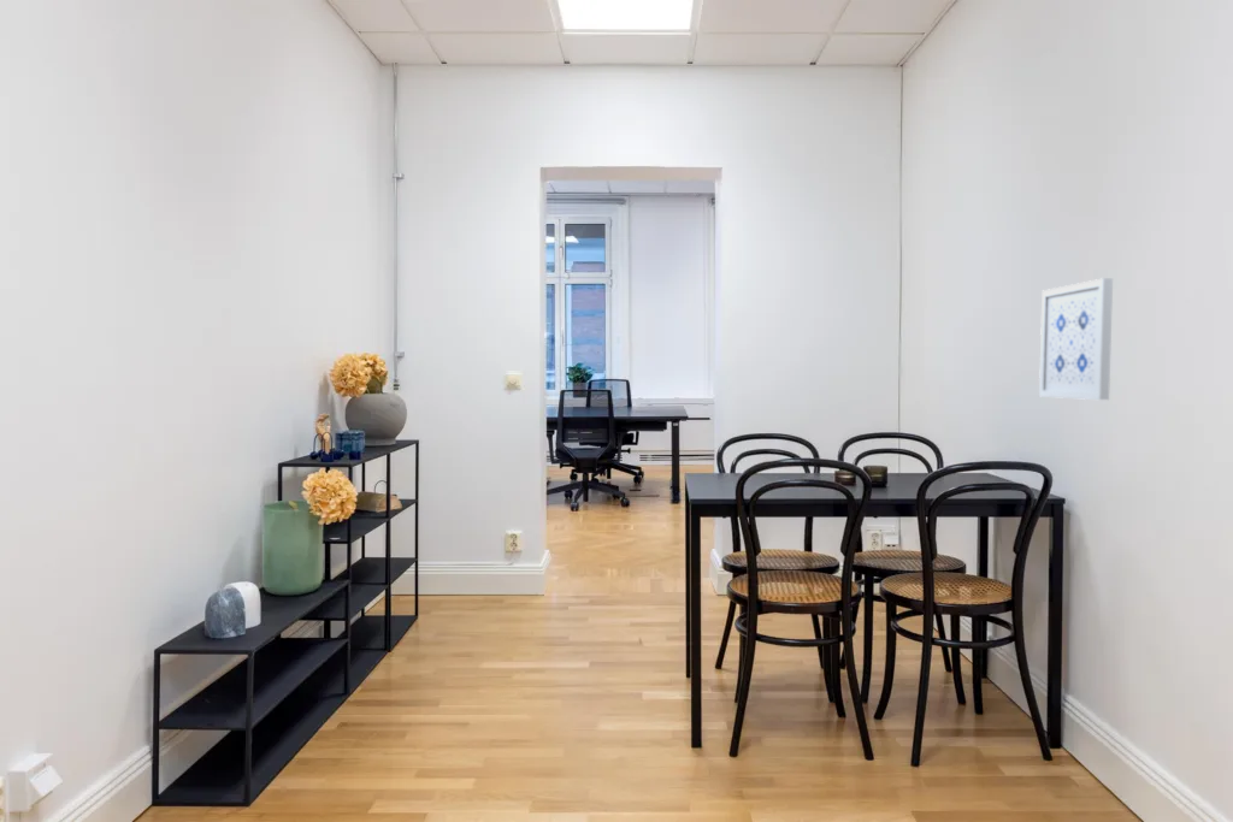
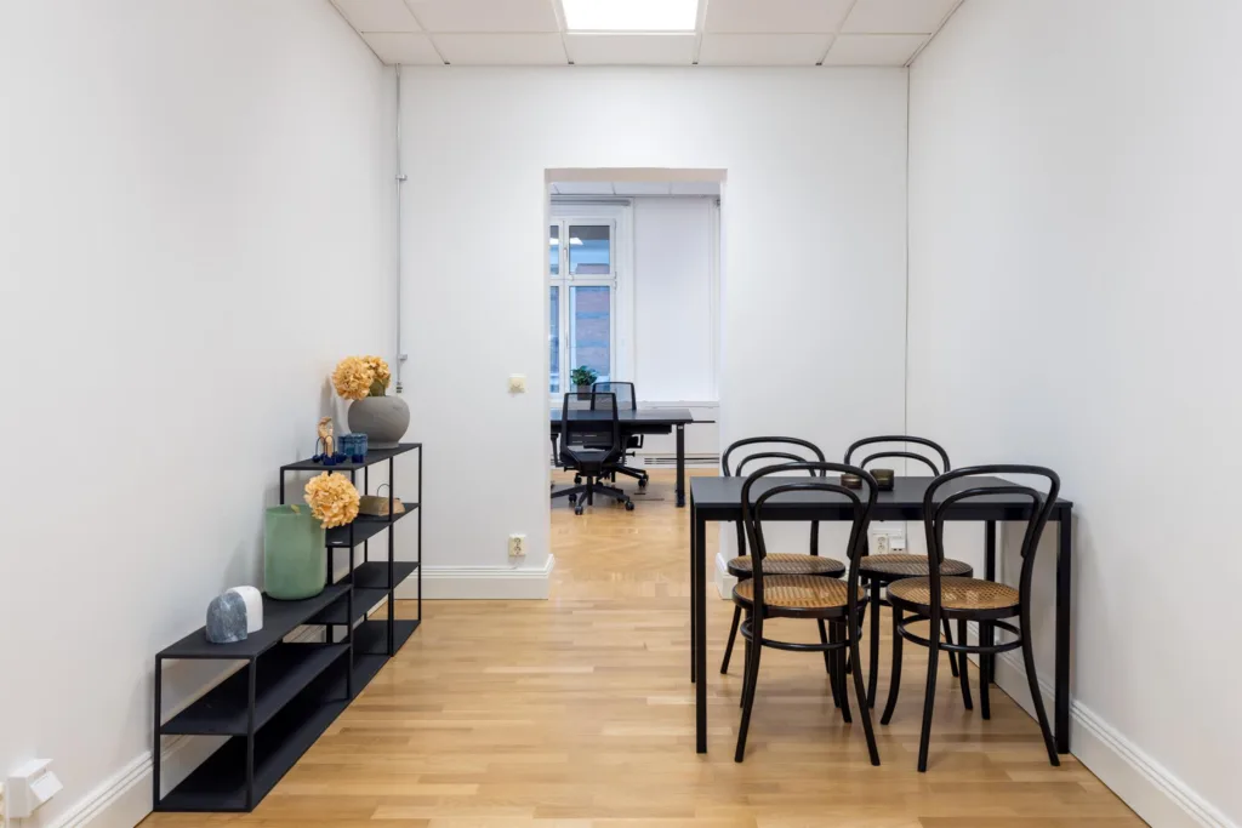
- wall art [1038,277,1114,401]
